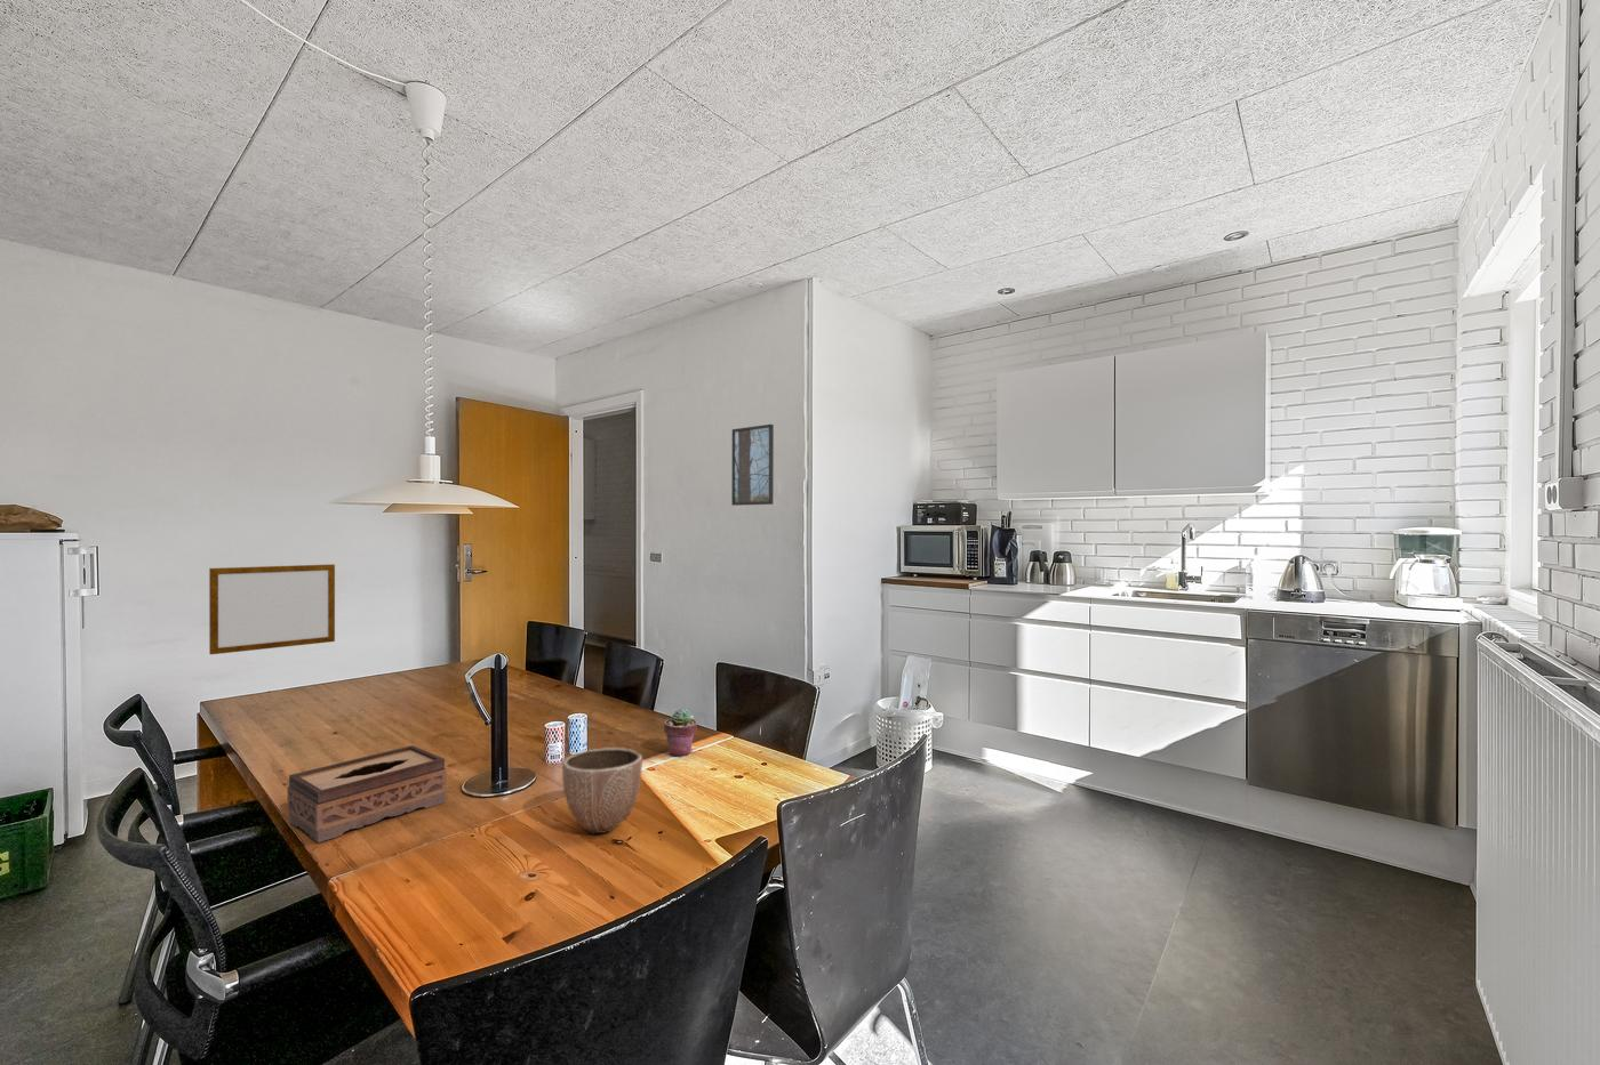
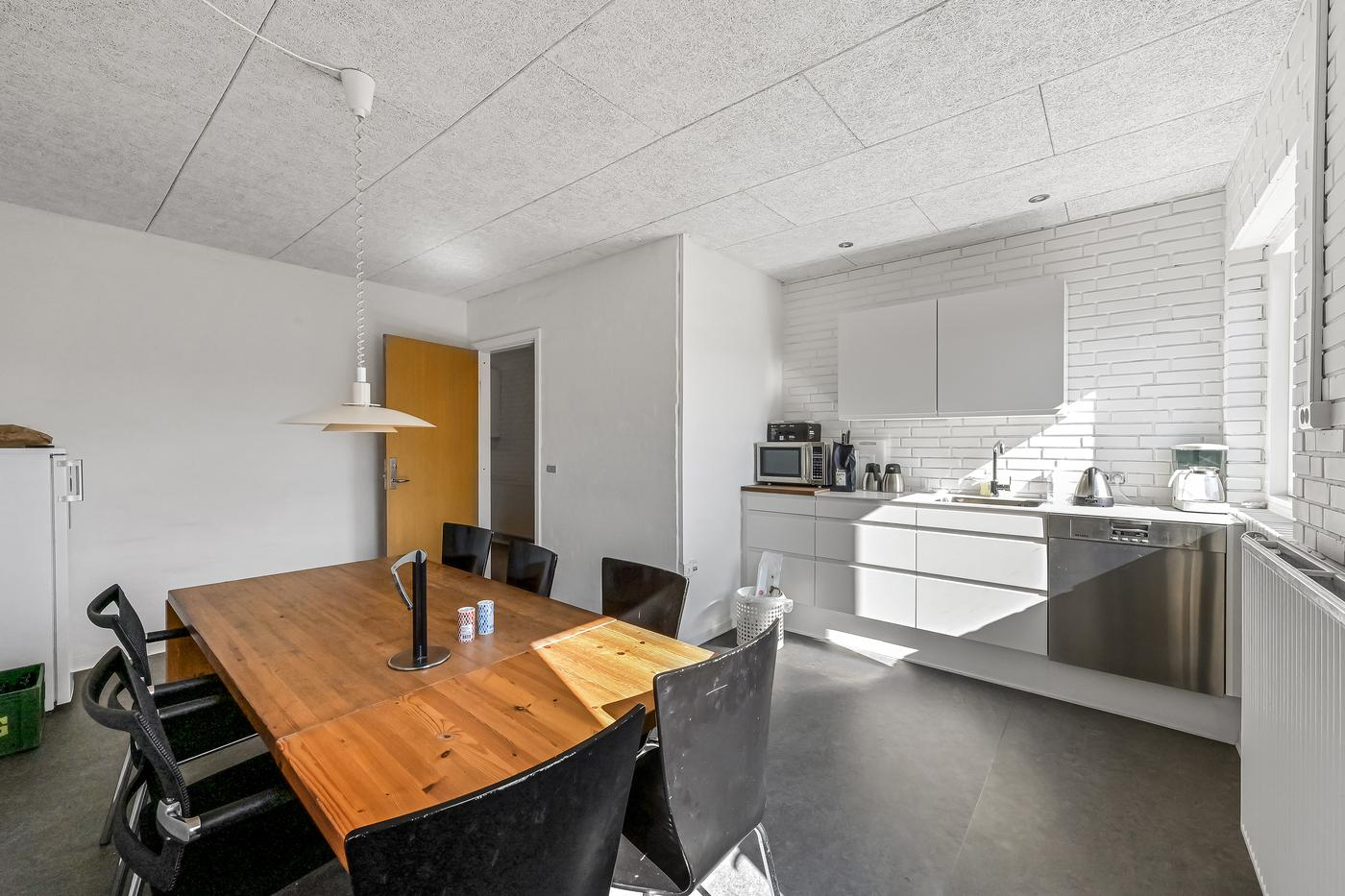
- decorative bowl [561,746,644,836]
- writing board [208,562,335,655]
- tissue box [287,744,447,844]
- potted succulent [663,707,698,757]
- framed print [730,423,774,506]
